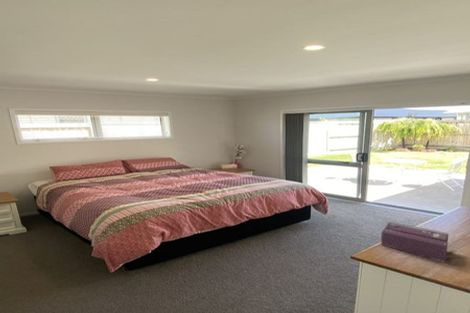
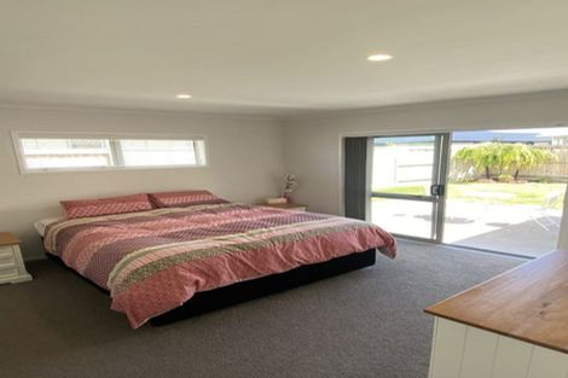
- tissue box [380,221,449,263]
